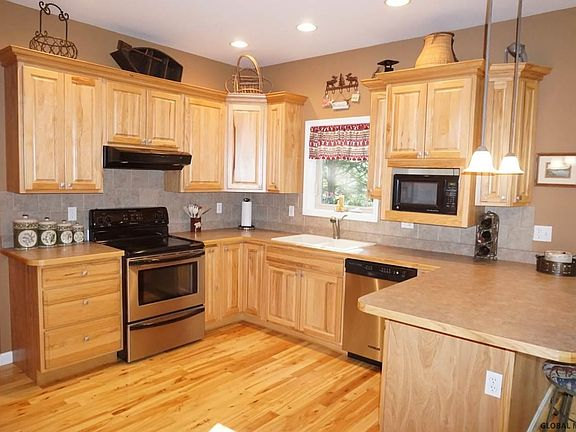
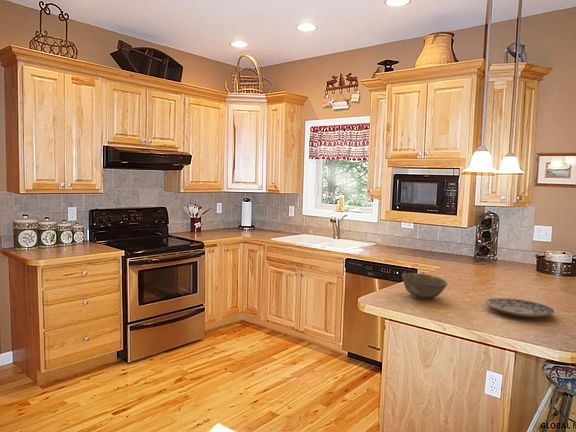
+ plate [484,297,556,318]
+ bowl [401,272,449,299]
